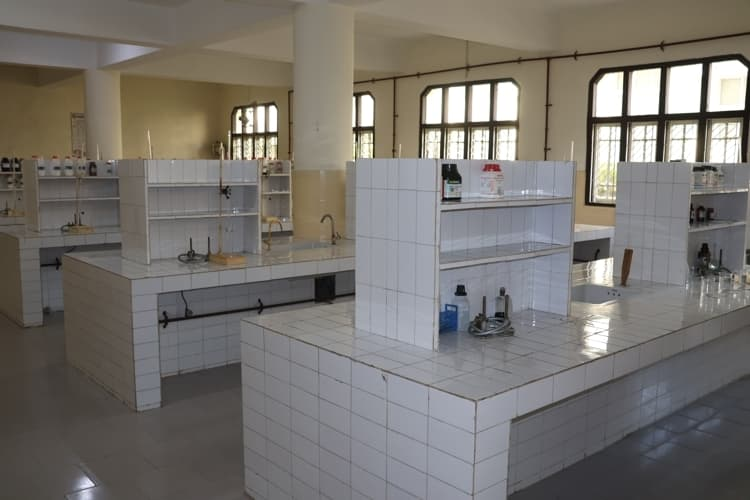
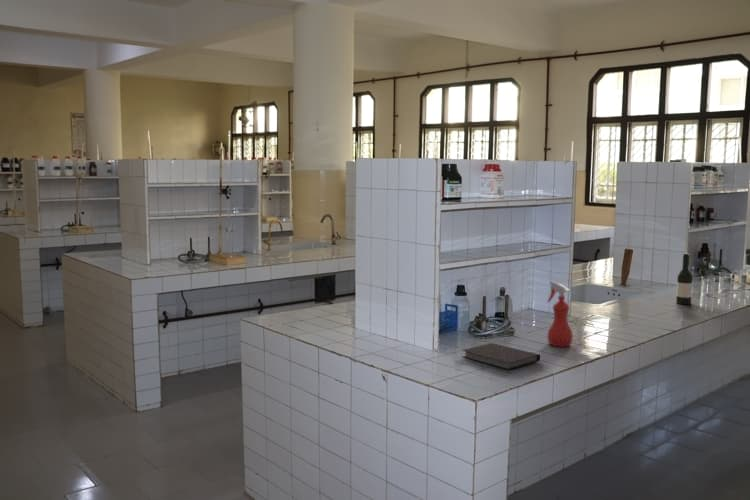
+ wine bottle [675,252,694,306]
+ notebook [461,342,541,371]
+ spray bottle [546,281,574,348]
